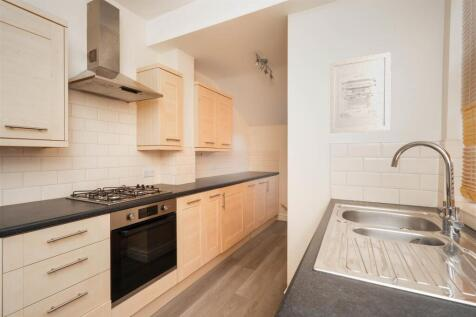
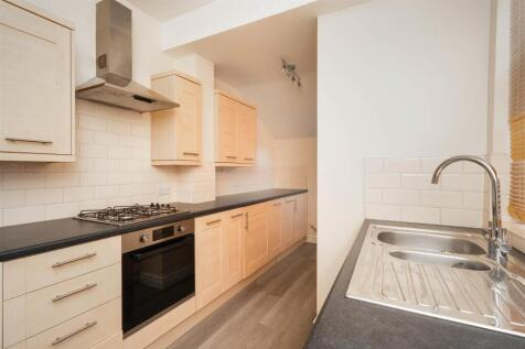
- wall art [329,51,392,134]
